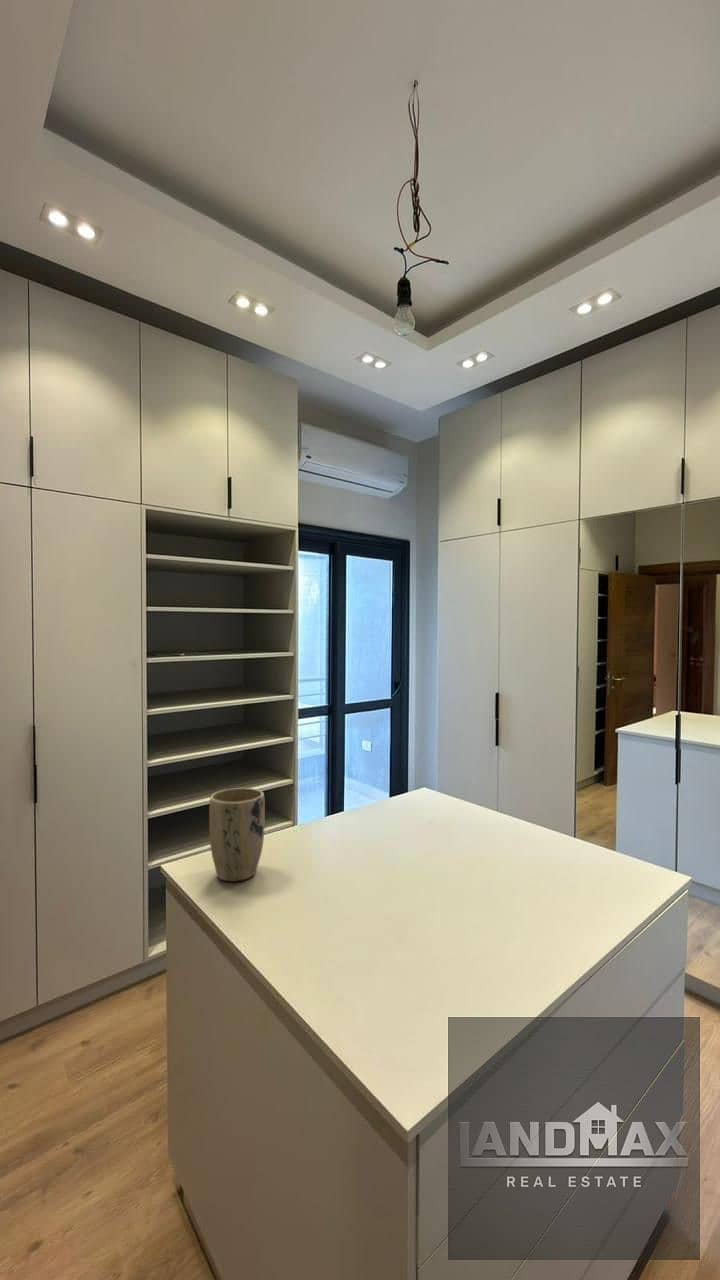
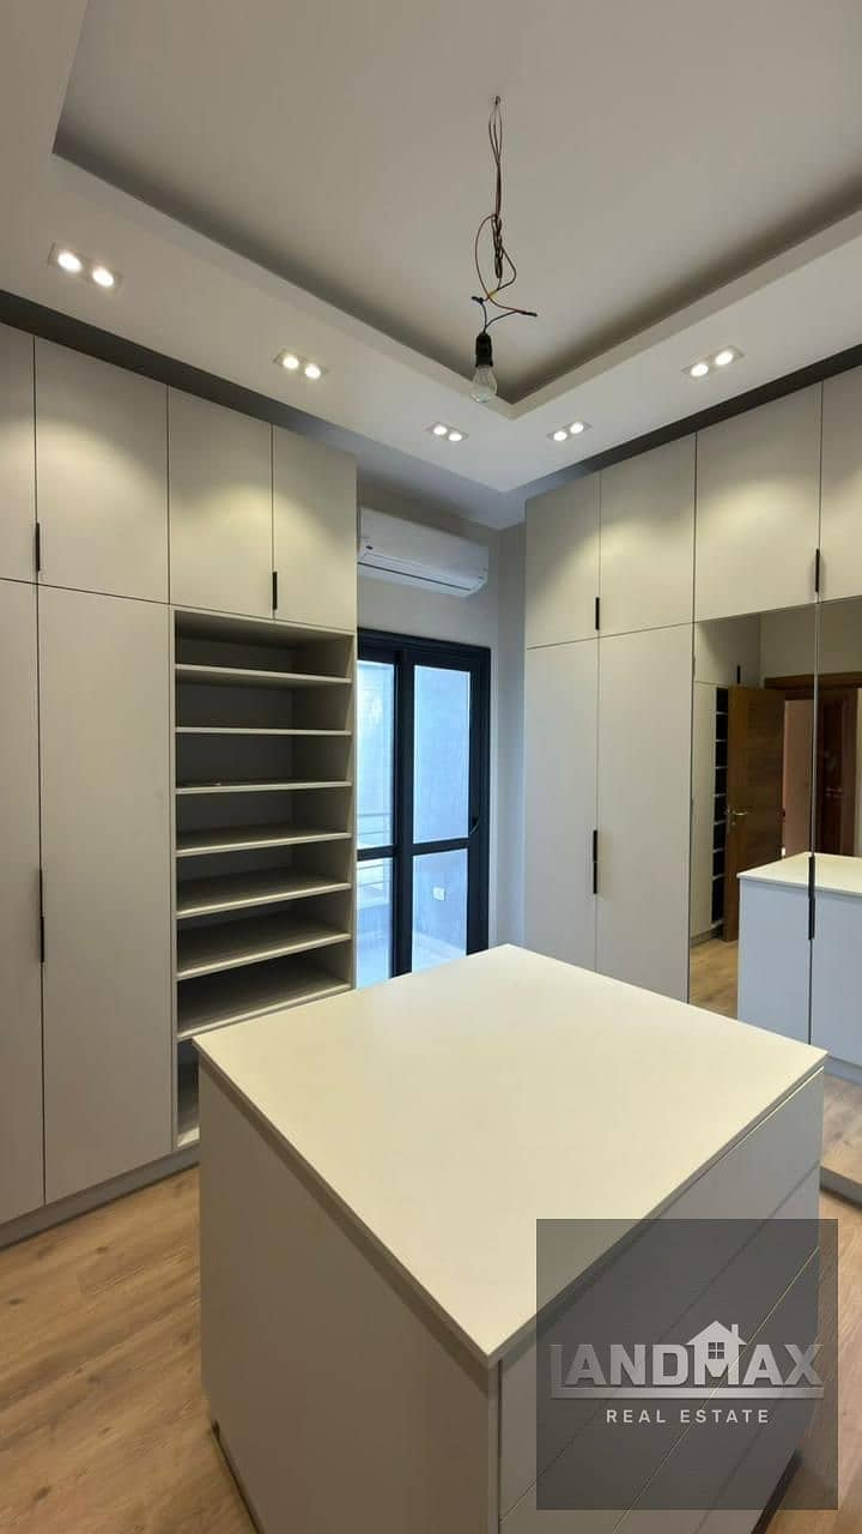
- plant pot [208,787,266,883]
